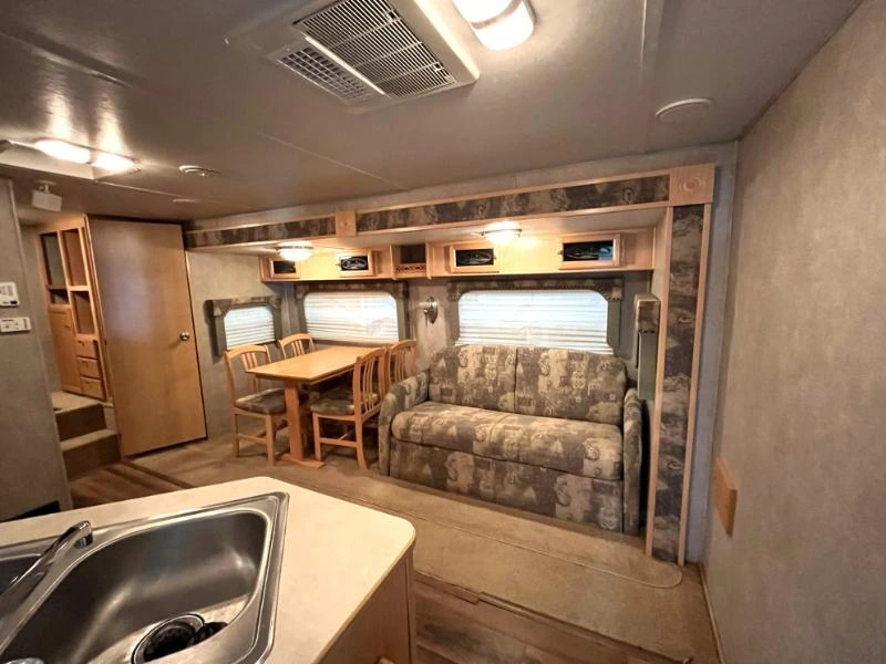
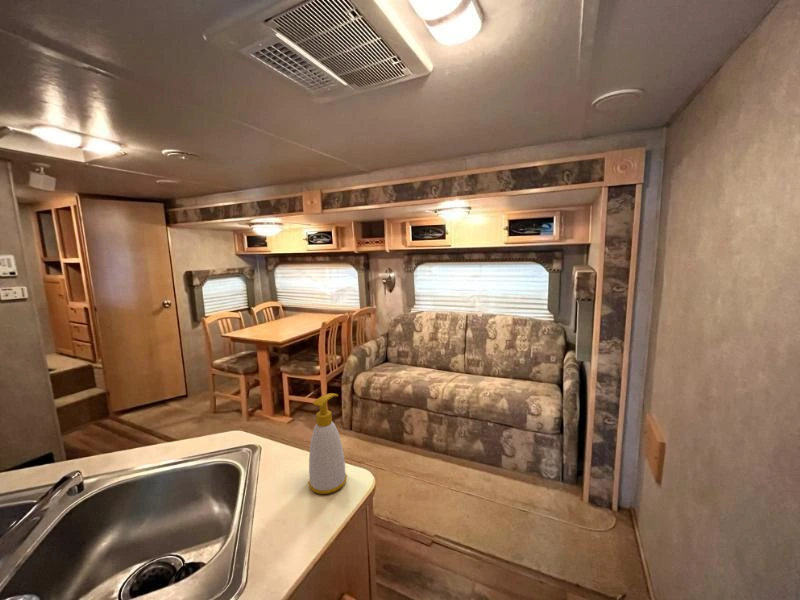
+ soap bottle [308,392,348,495]
